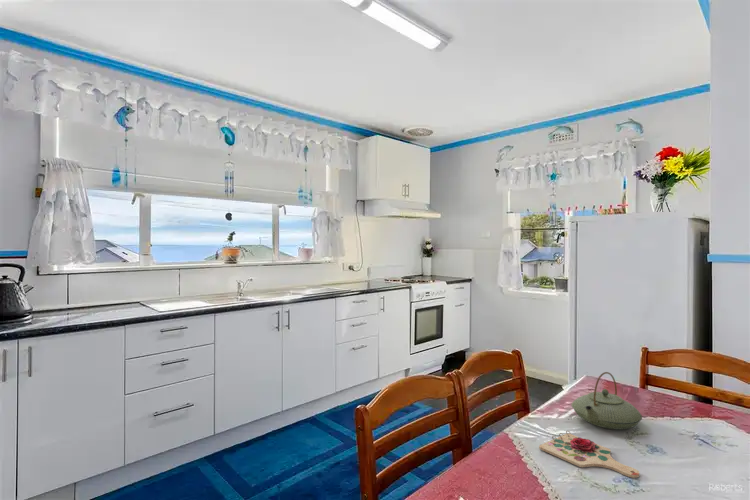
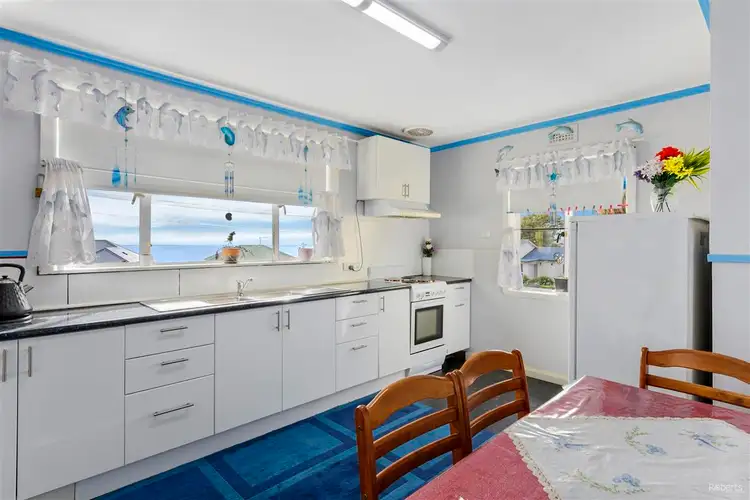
- cutting board [538,430,640,479]
- teapot [571,371,643,431]
